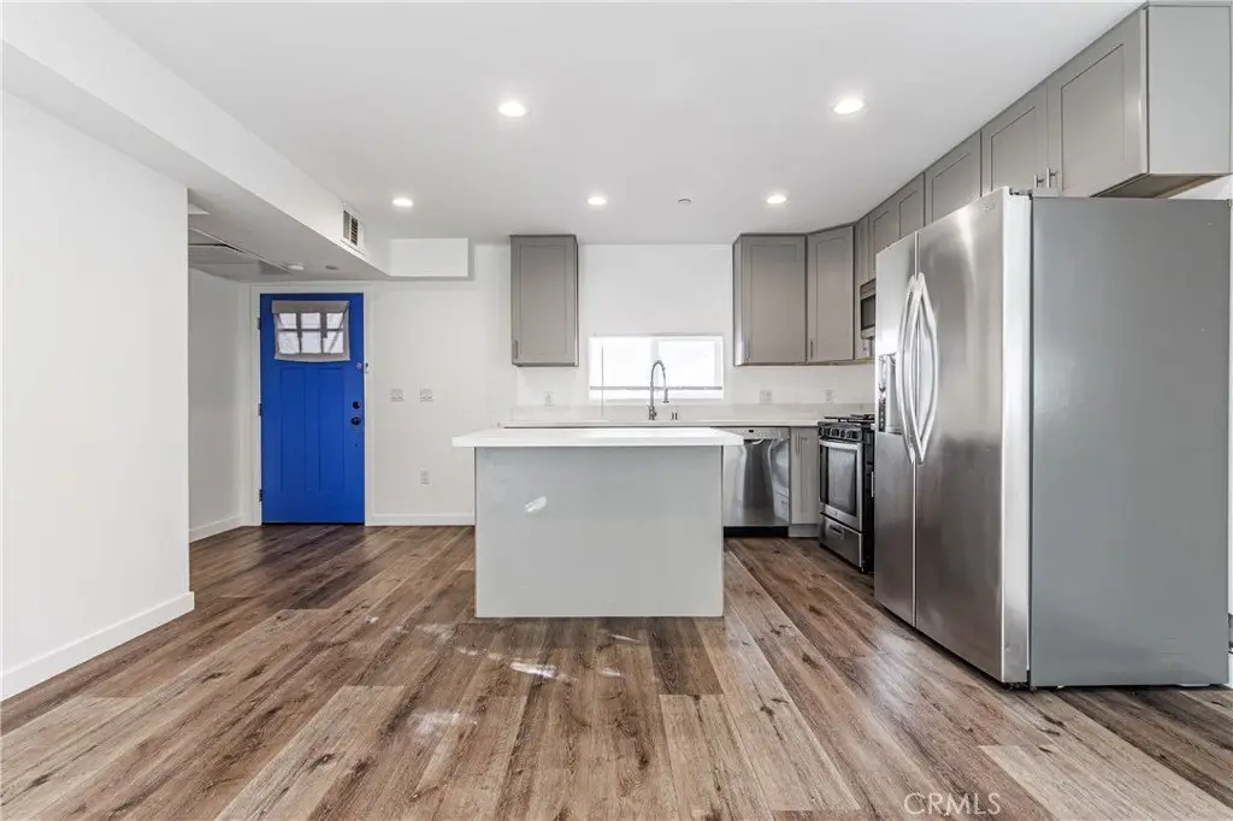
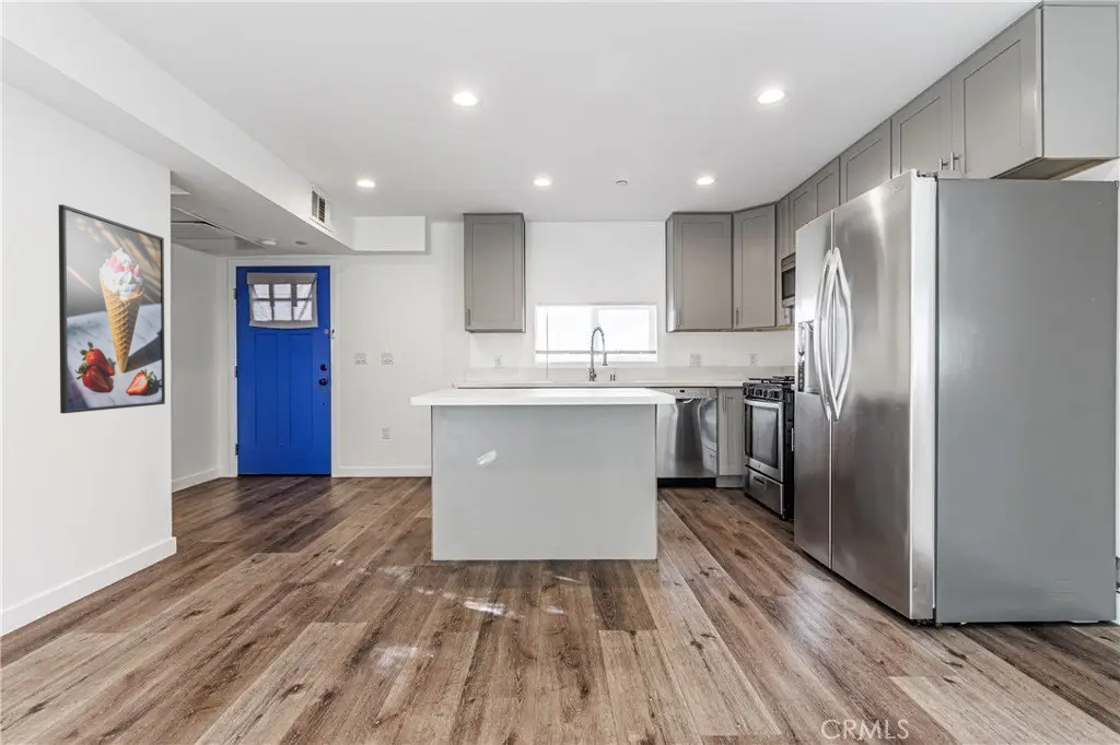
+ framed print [58,203,166,414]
